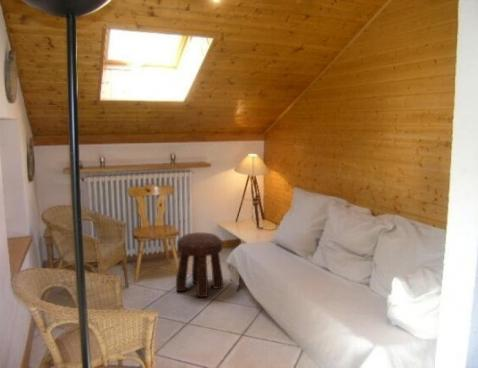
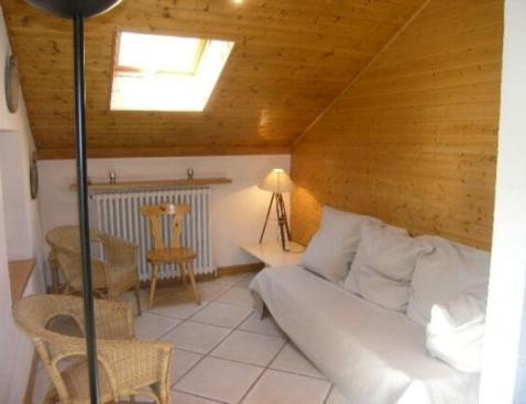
- stool [175,232,224,298]
